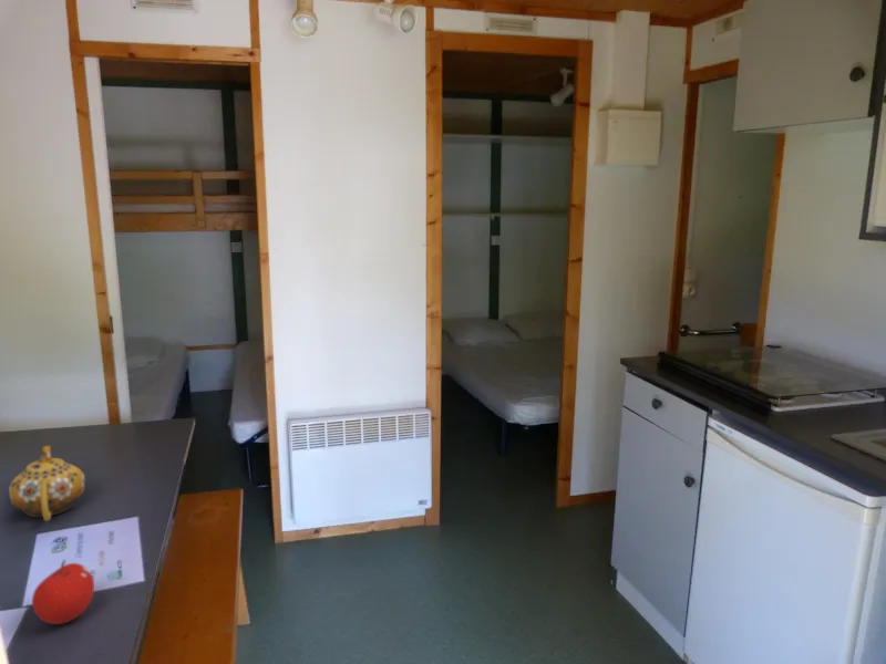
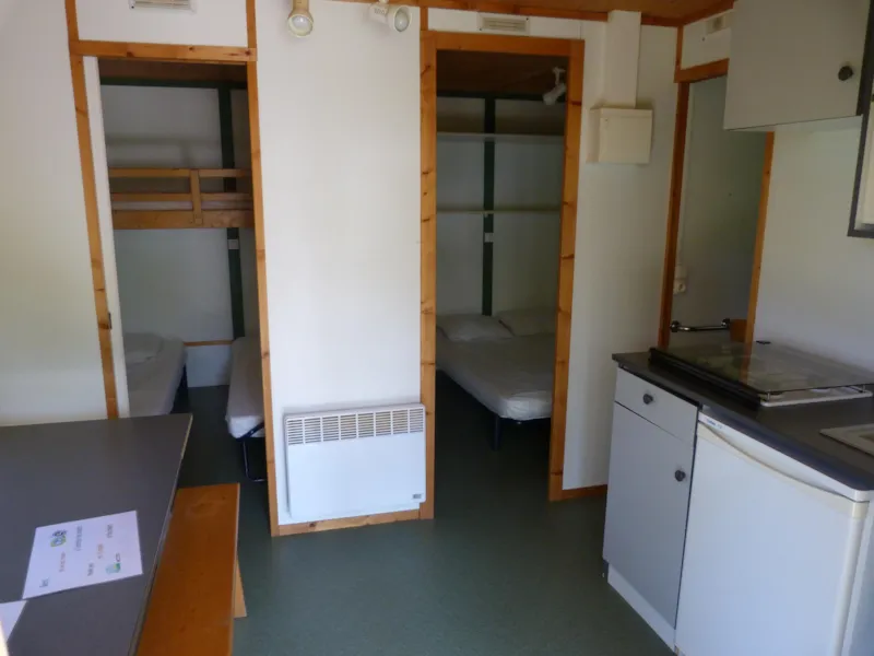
- teapot [8,444,87,522]
- fruit [31,560,95,625]
